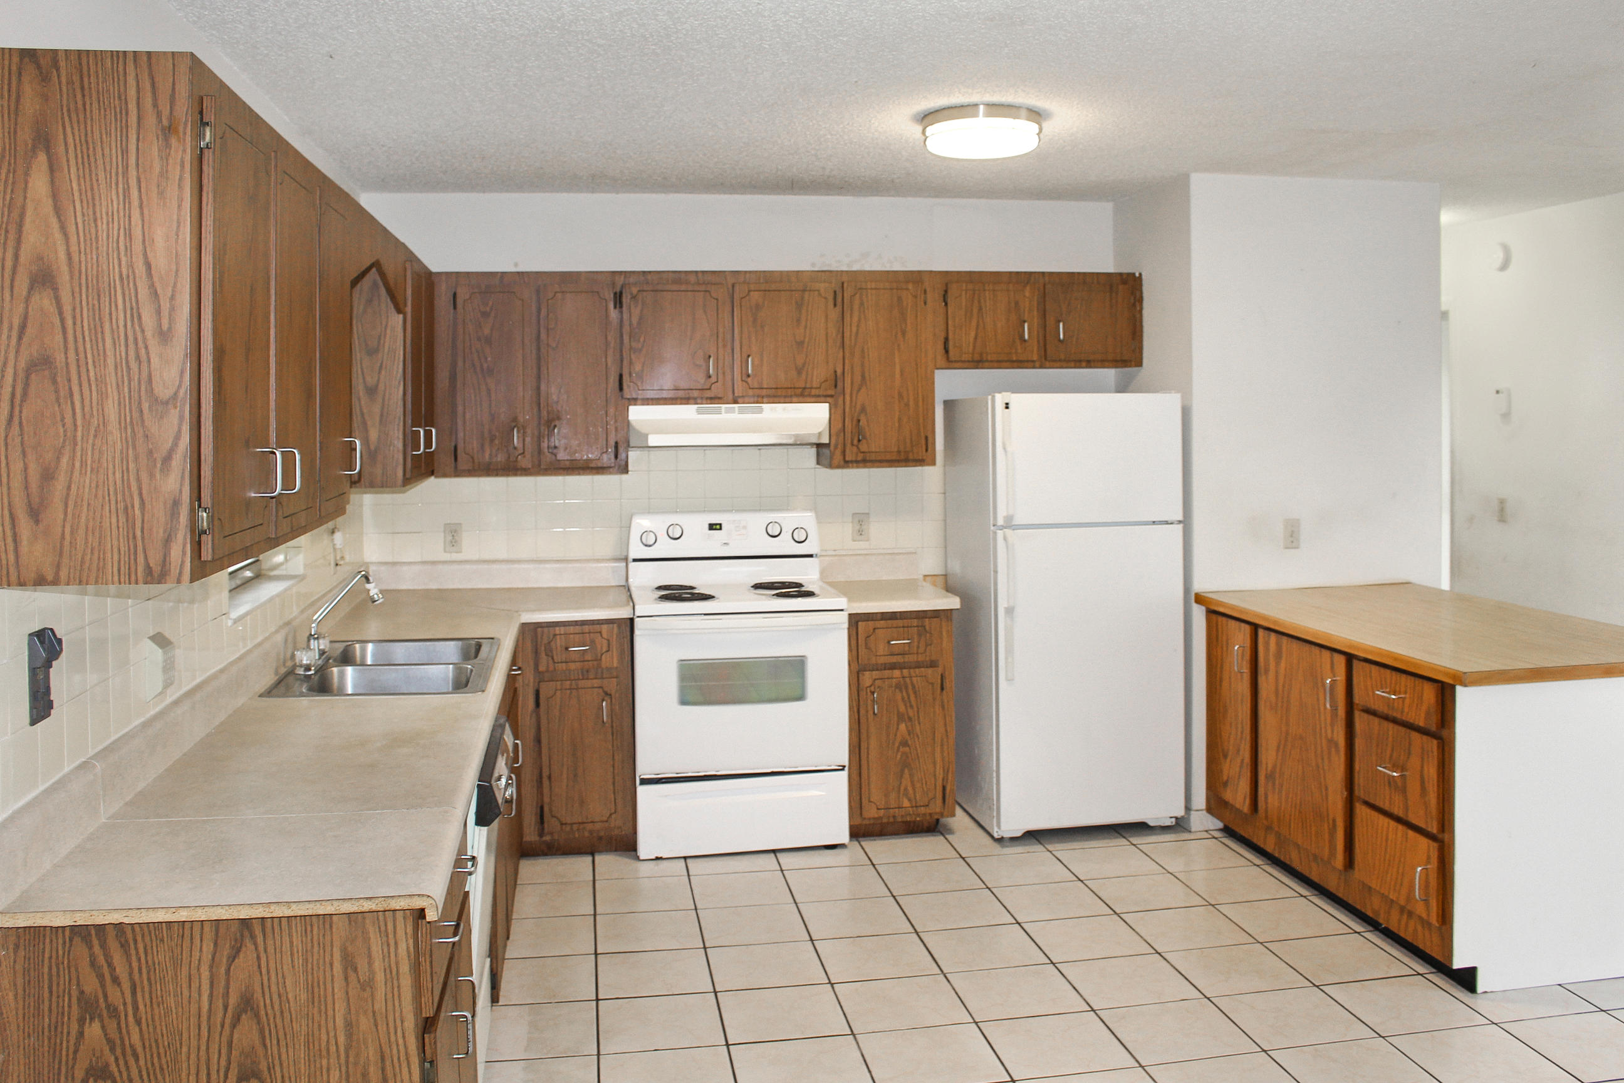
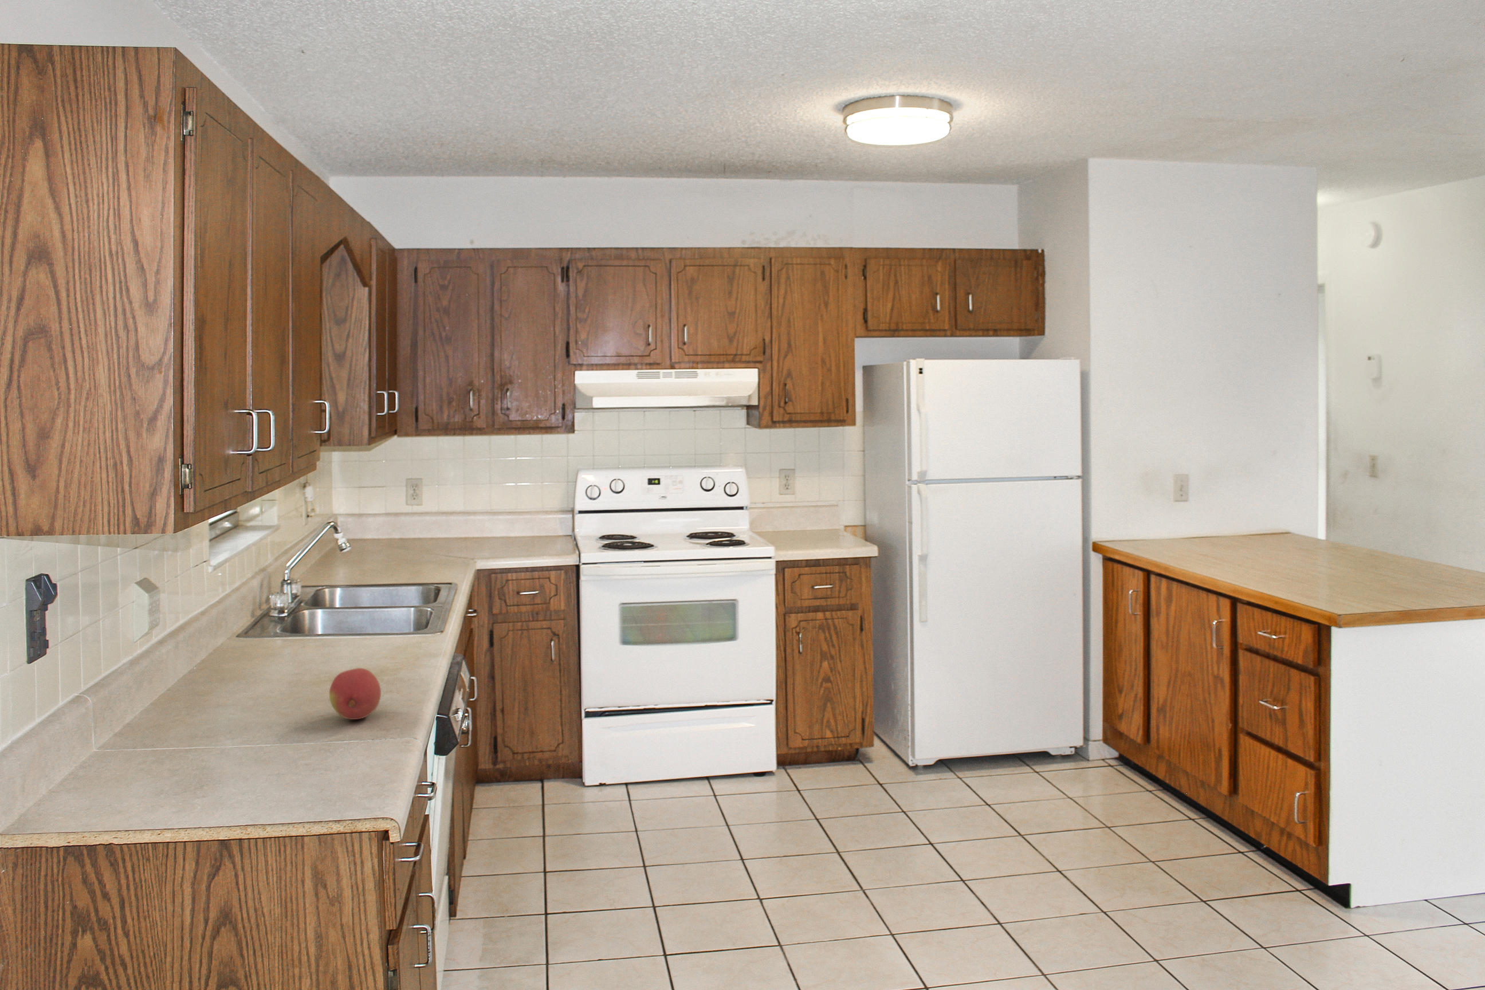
+ fruit [329,667,381,720]
